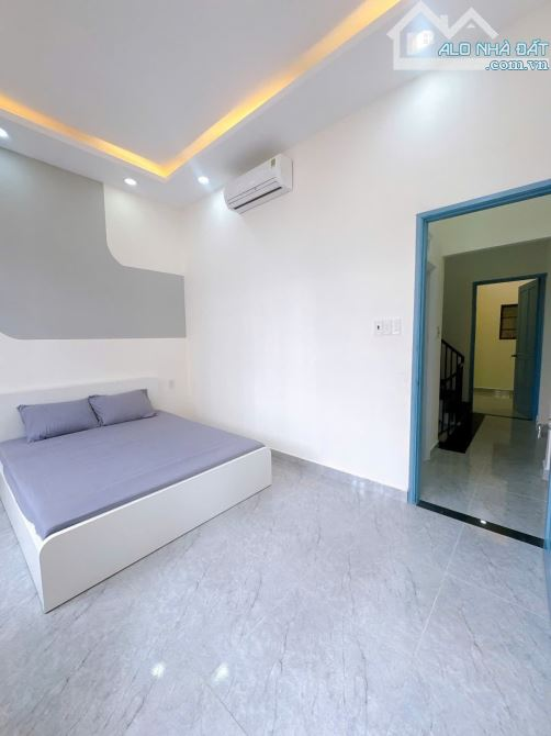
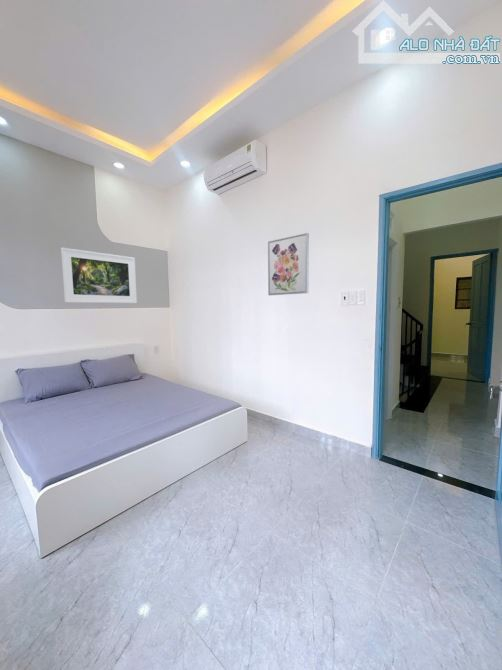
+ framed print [60,247,138,304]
+ wall art [267,232,310,297]
